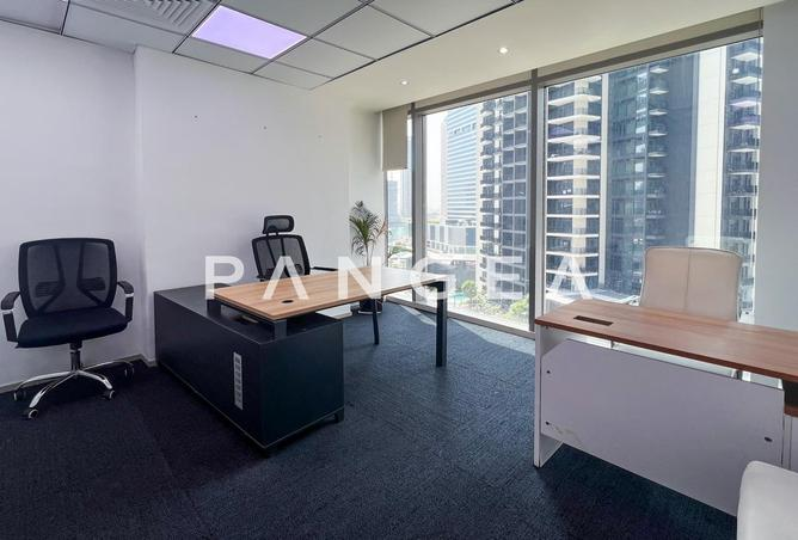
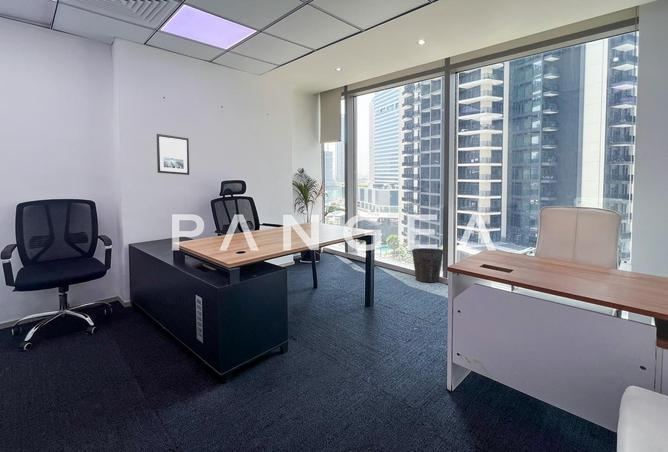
+ waste bin [411,247,444,283]
+ wall art [156,133,190,176]
